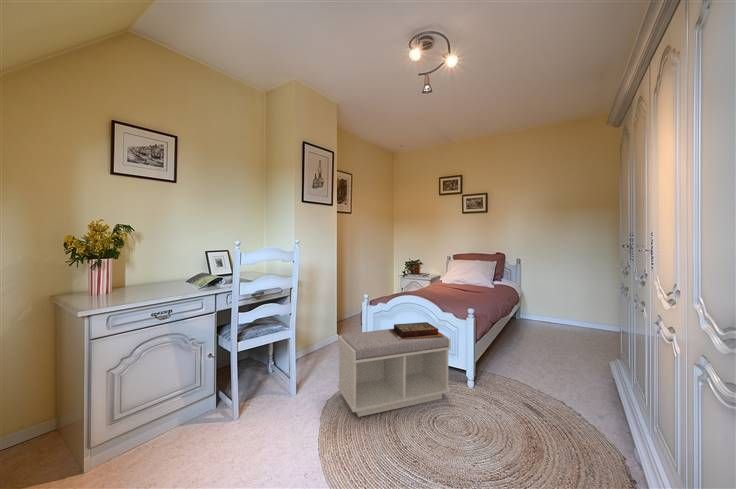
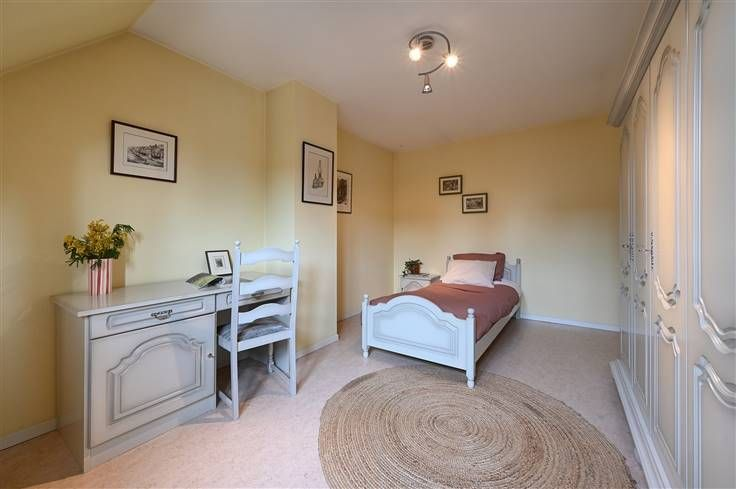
- decorative box [389,321,444,339]
- bench [337,328,451,418]
